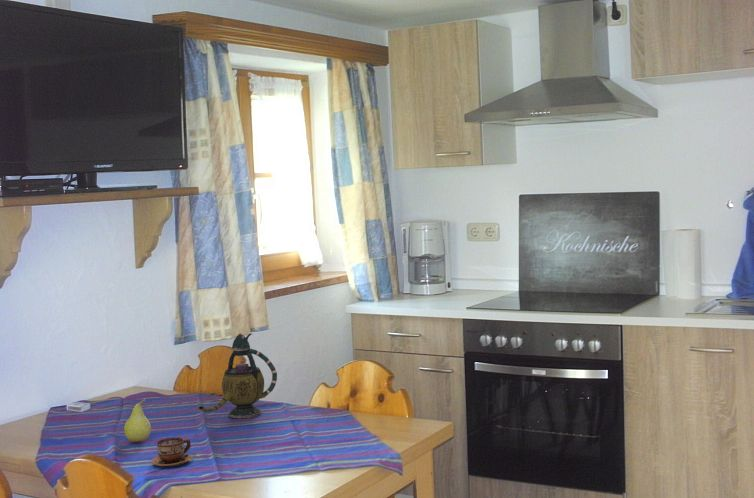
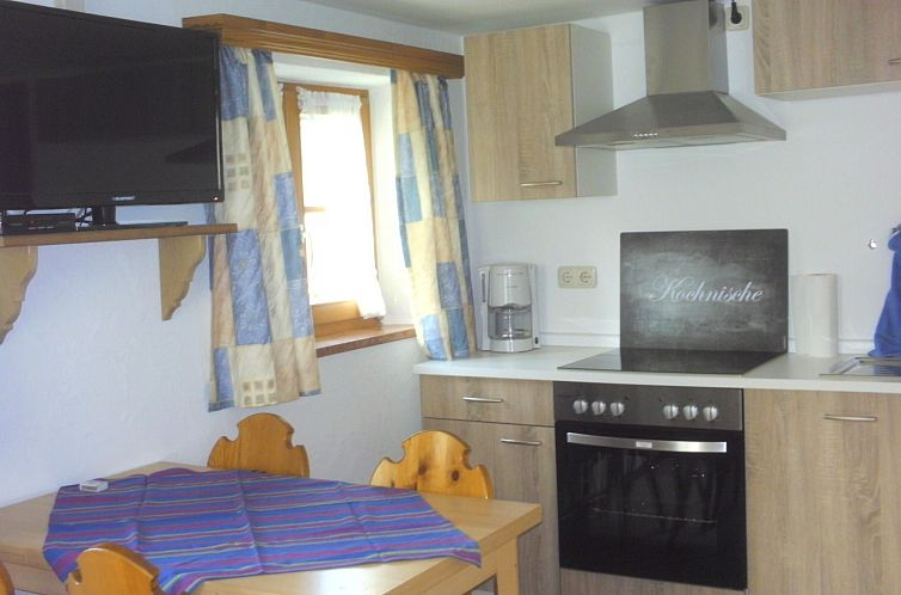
- fruit [123,398,152,443]
- cup [151,436,193,467]
- teapot [197,332,278,419]
